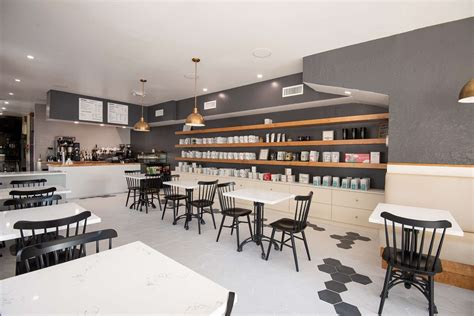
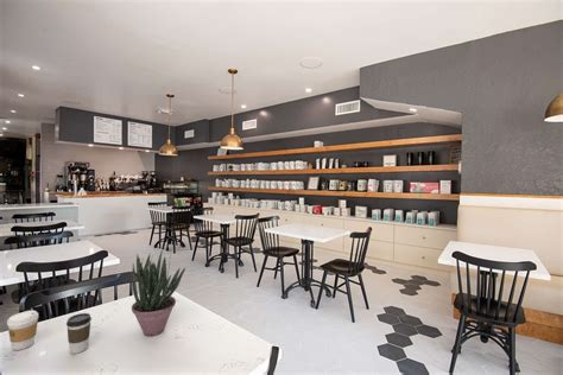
+ coffee cup [6,310,39,351]
+ coffee cup [65,312,93,355]
+ potted plant [131,249,186,337]
